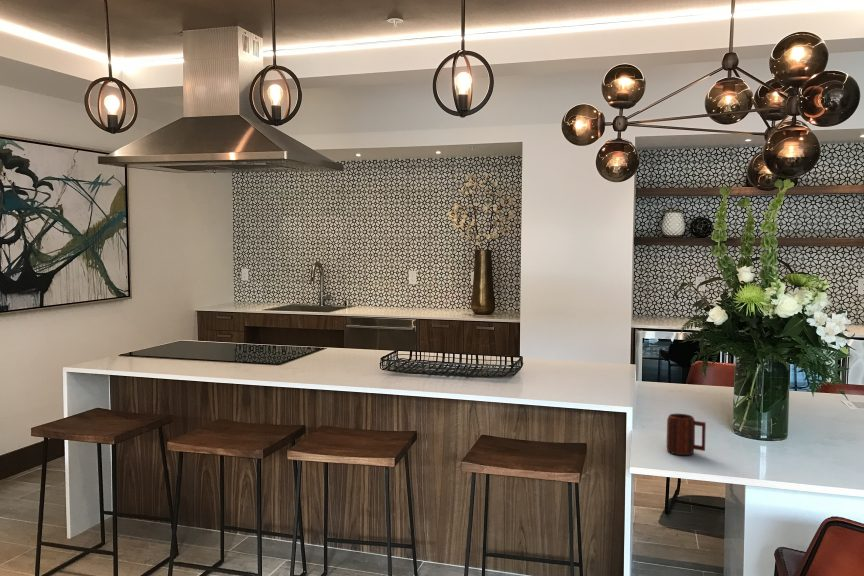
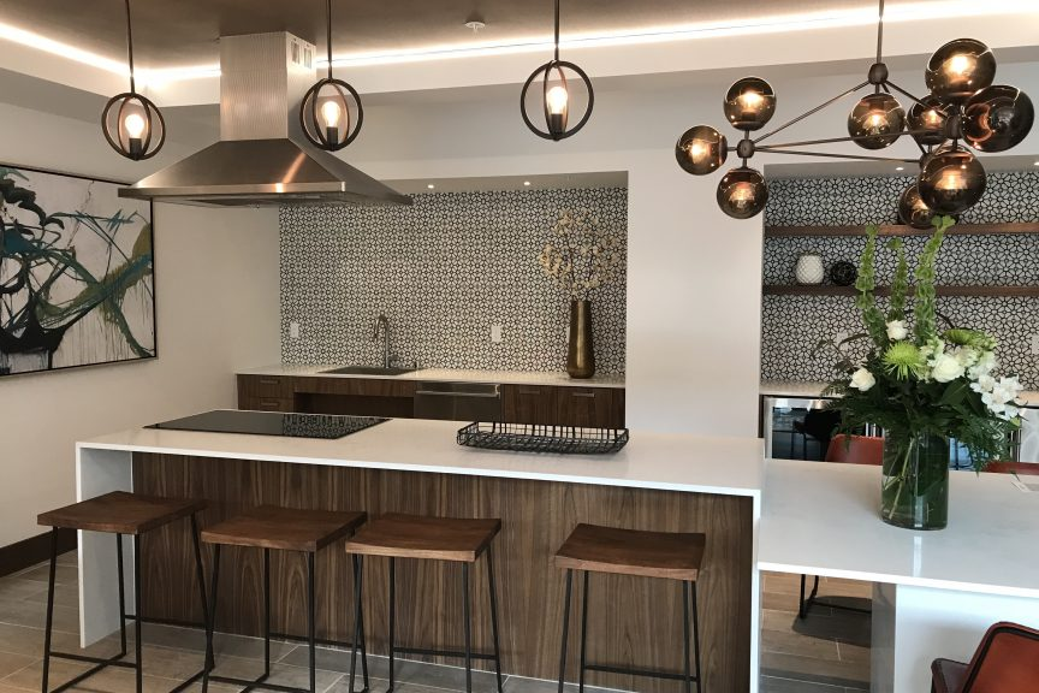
- mug [665,413,707,456]
